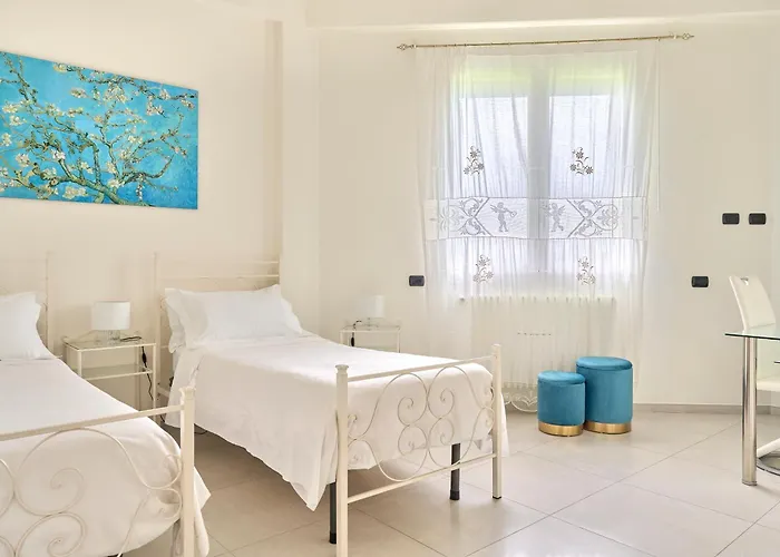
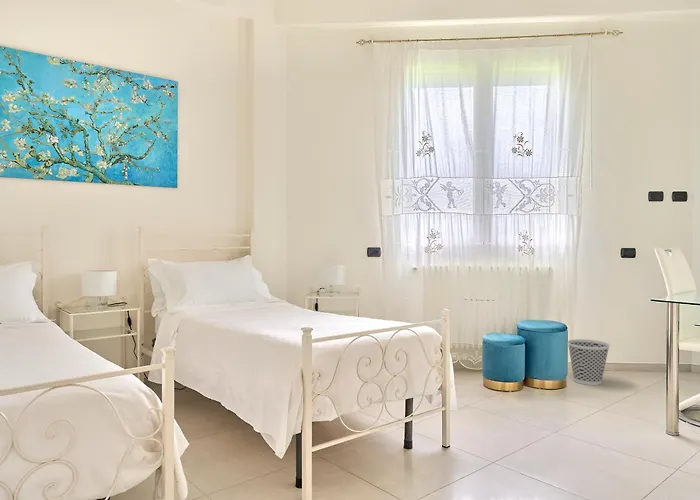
+ wastebasket [567,338,611,386]
